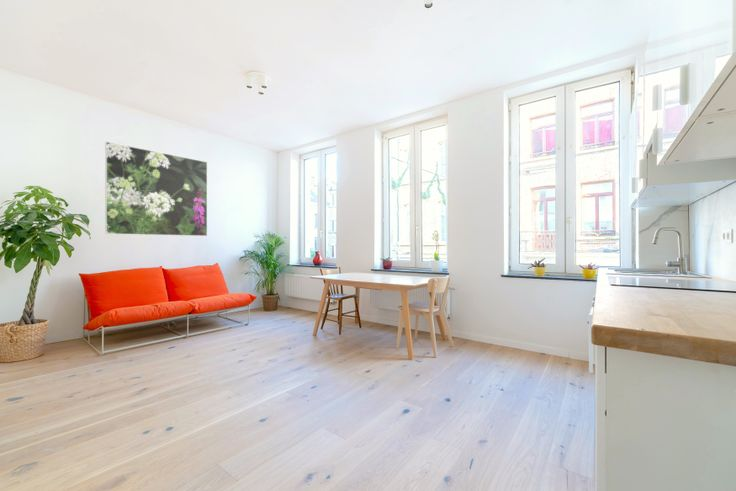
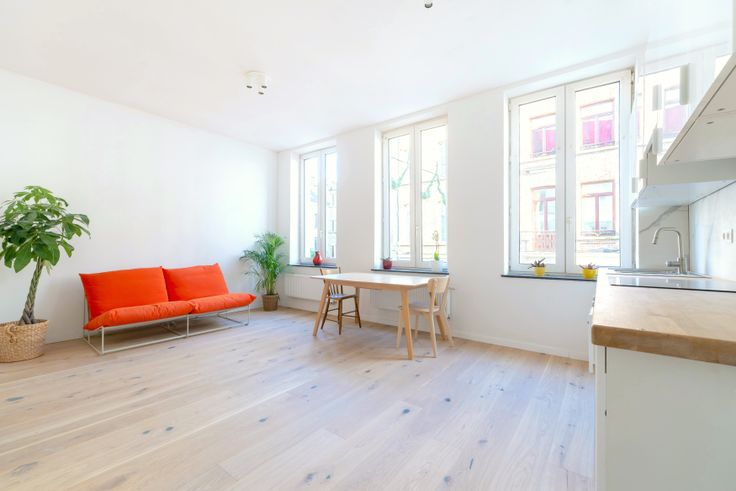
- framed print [104,141,208,237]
